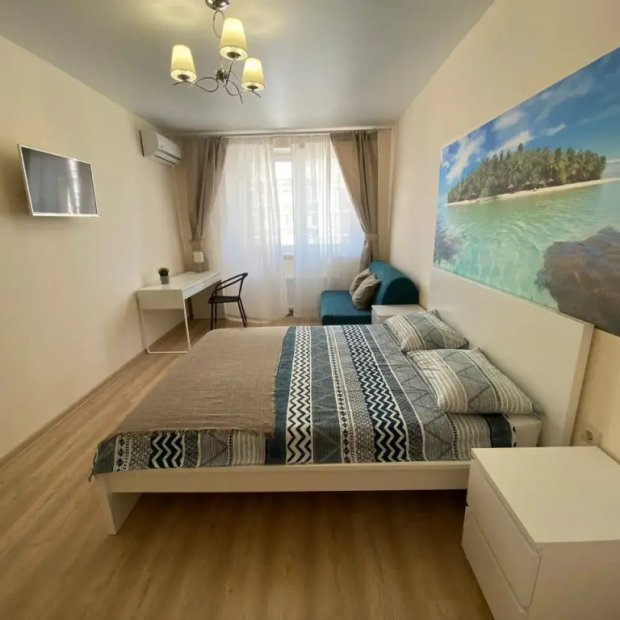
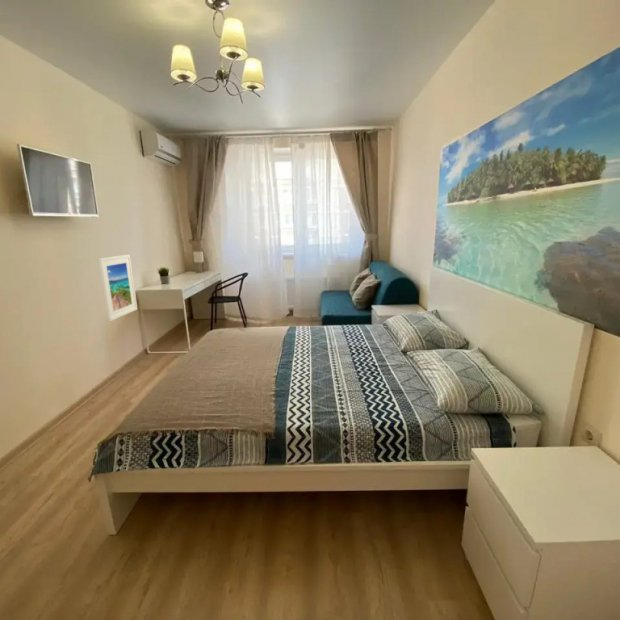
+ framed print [97,254,138,322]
